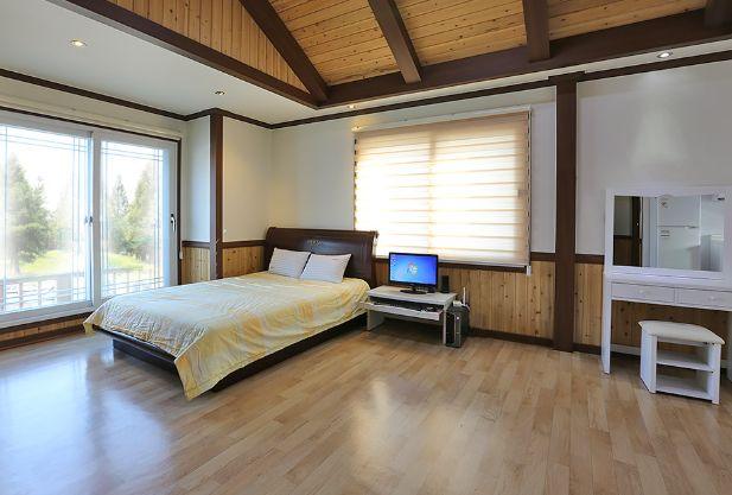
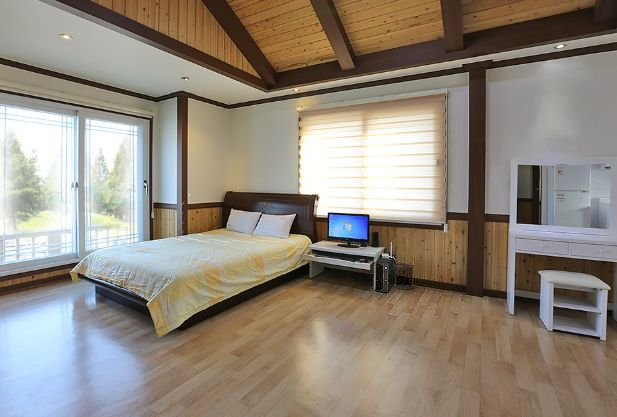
+ waste bin [393,262,416,290]
